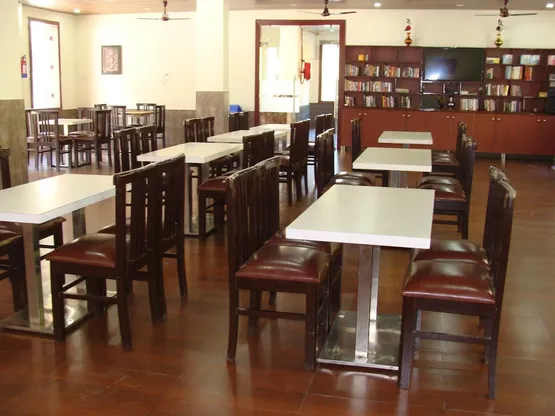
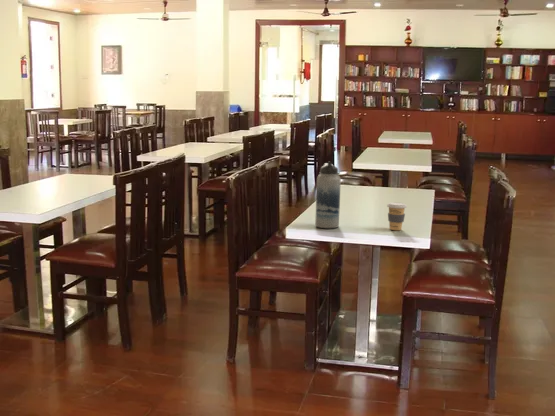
+ coffee cup [386,201,408,231]
+ water bottle [314,161,342,229]
